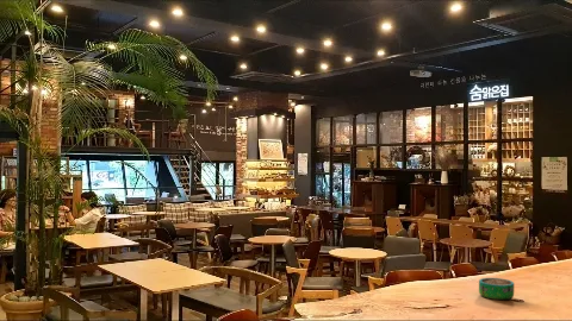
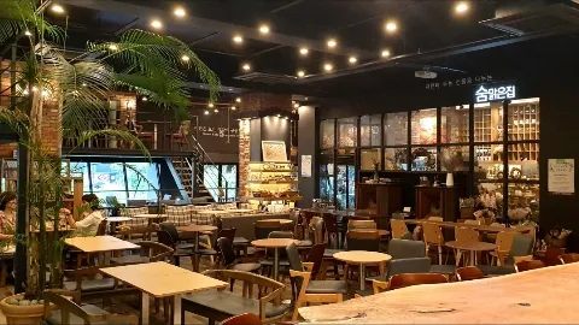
- decorative bowl [478,277,515,301]
